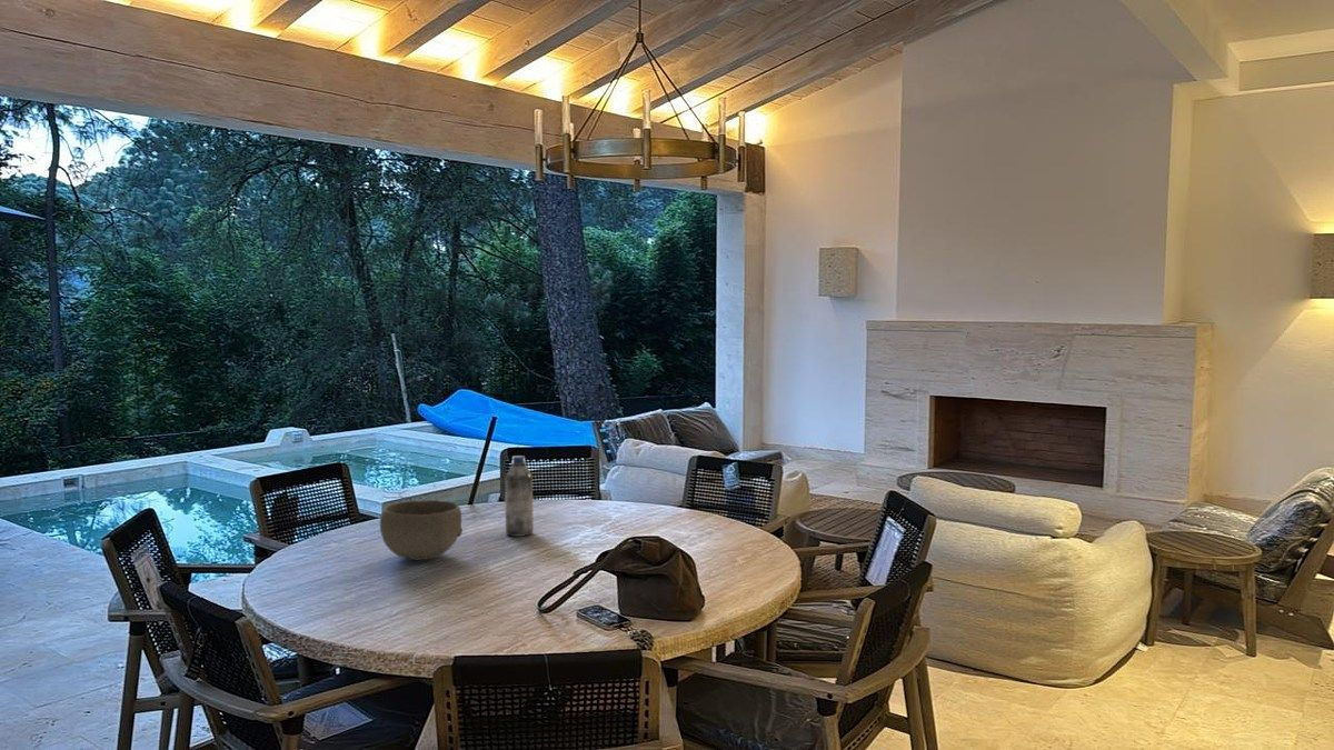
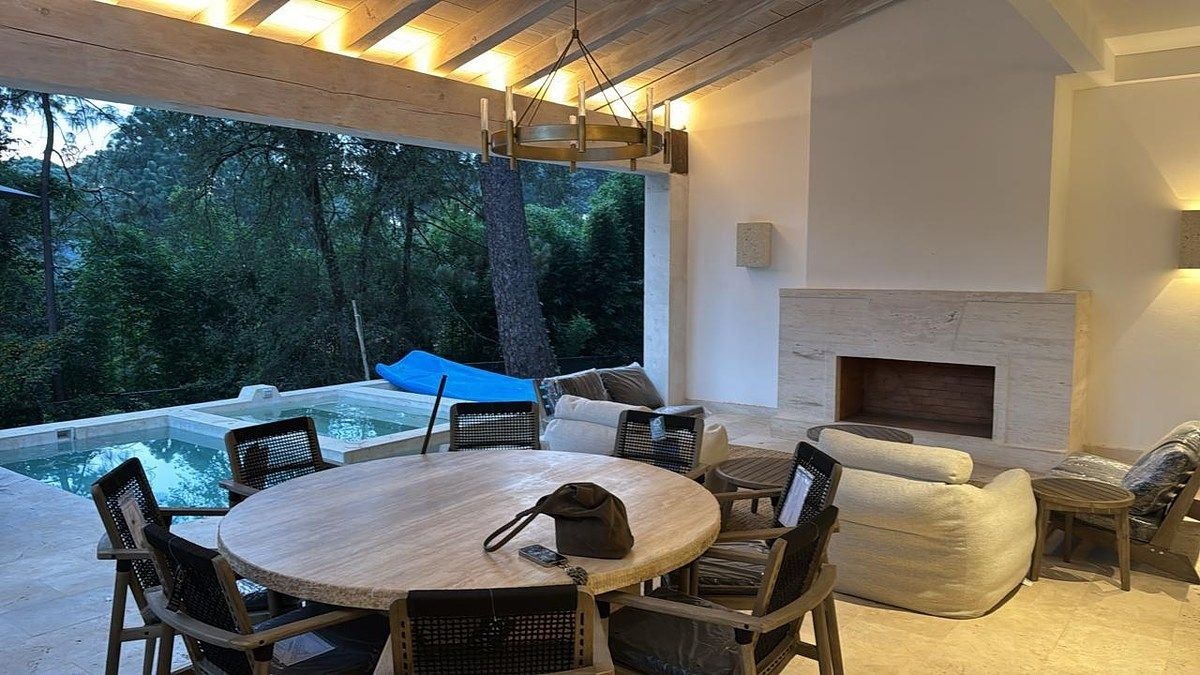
- bowl [379,499,464,561]
- water bottle [504,454,535,538]
